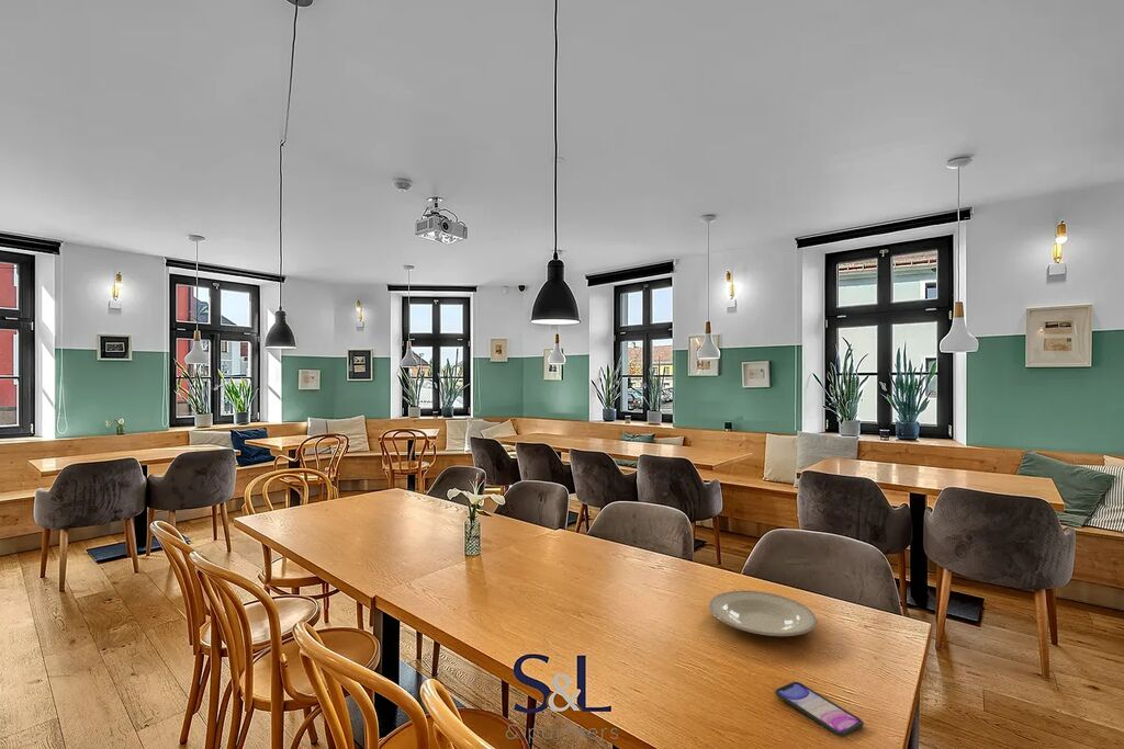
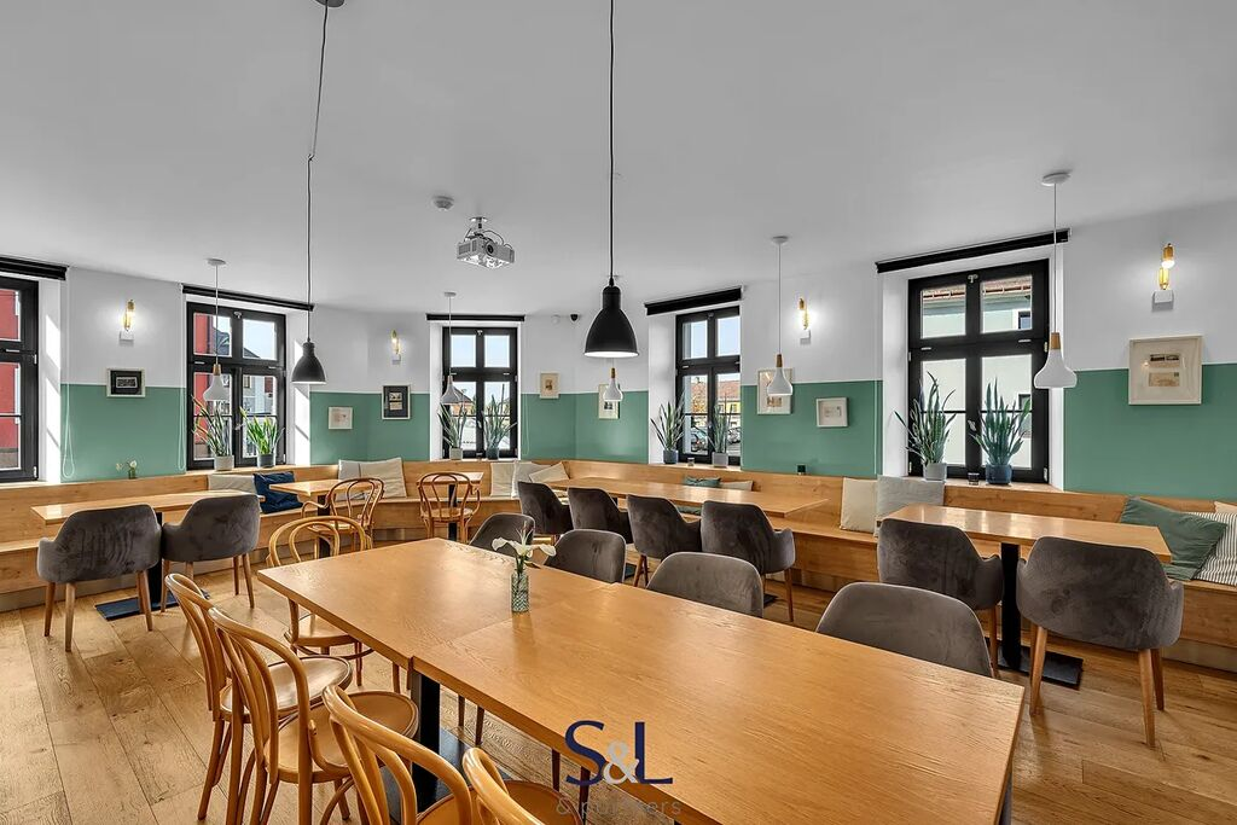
- plate [708,590,818,637]
- smartphone [774,681,865,737]
